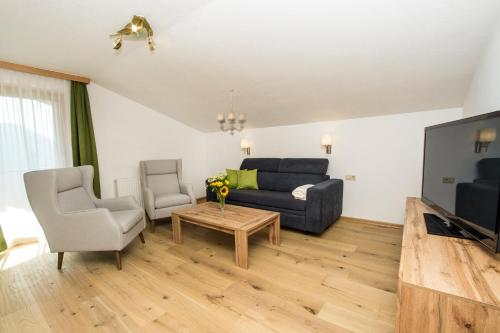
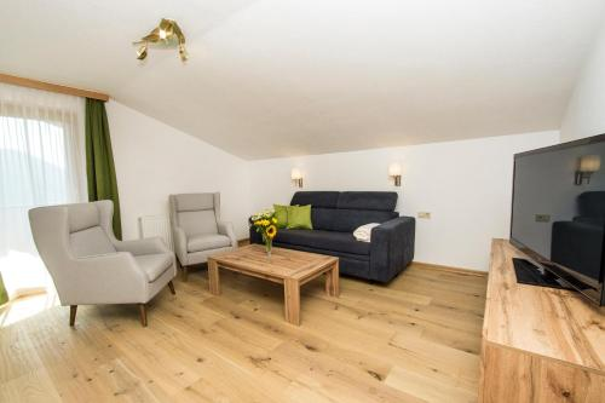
- chandelier [216,88,247,137]
